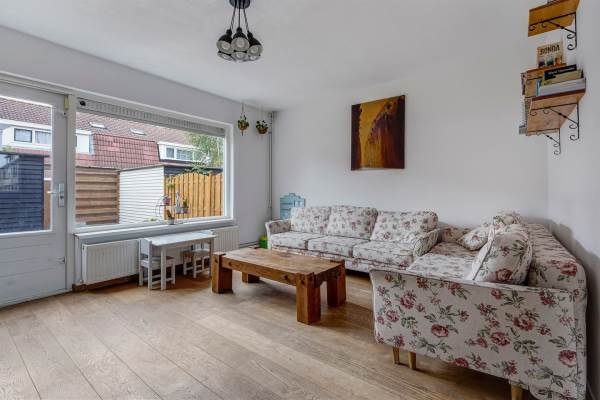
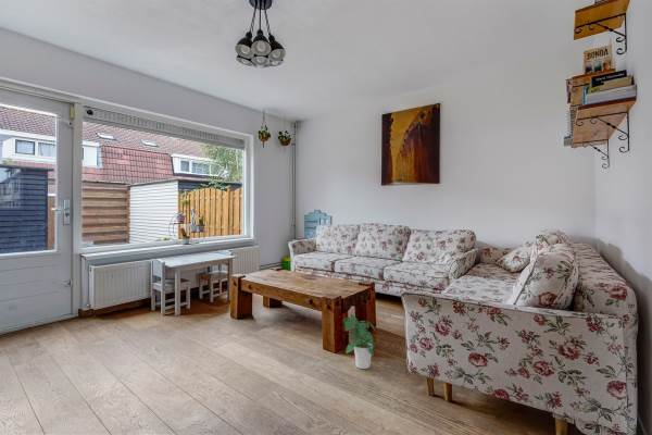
+ potted plant [342,313,377,370]
